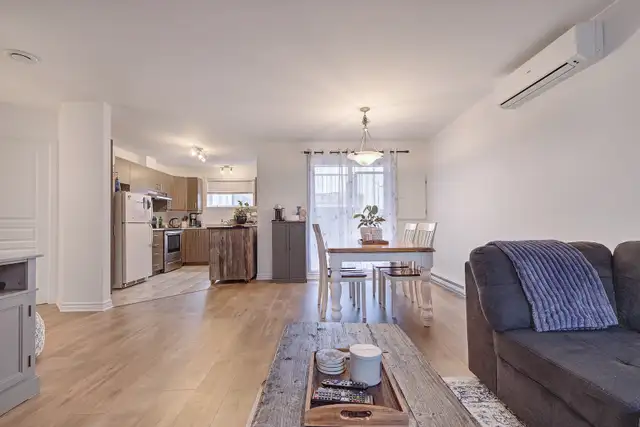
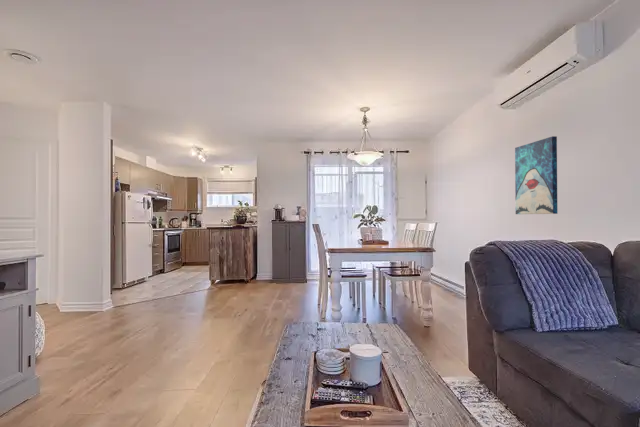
+ wall art [514,135,558,215]
